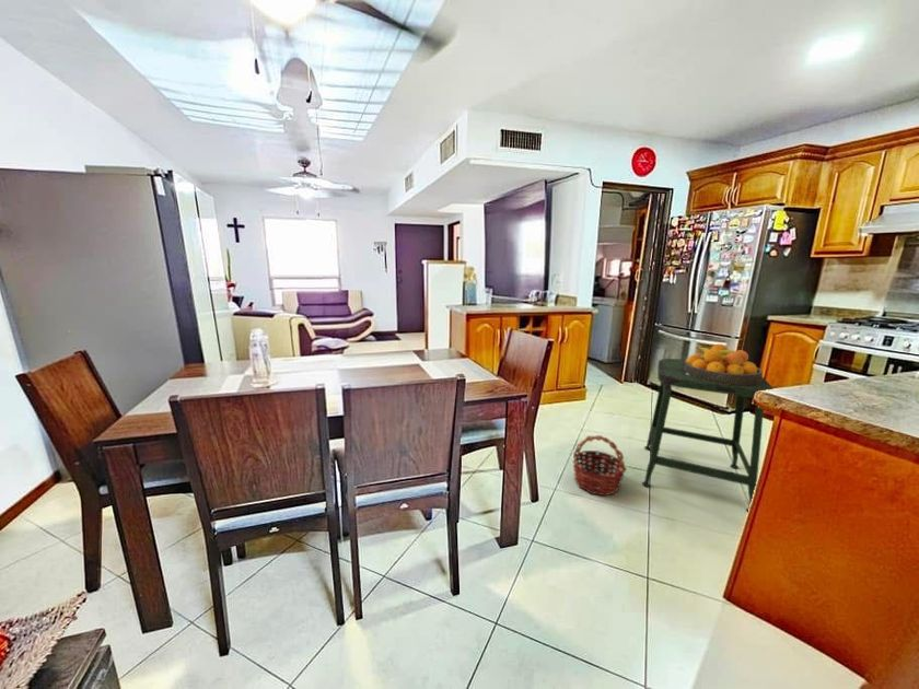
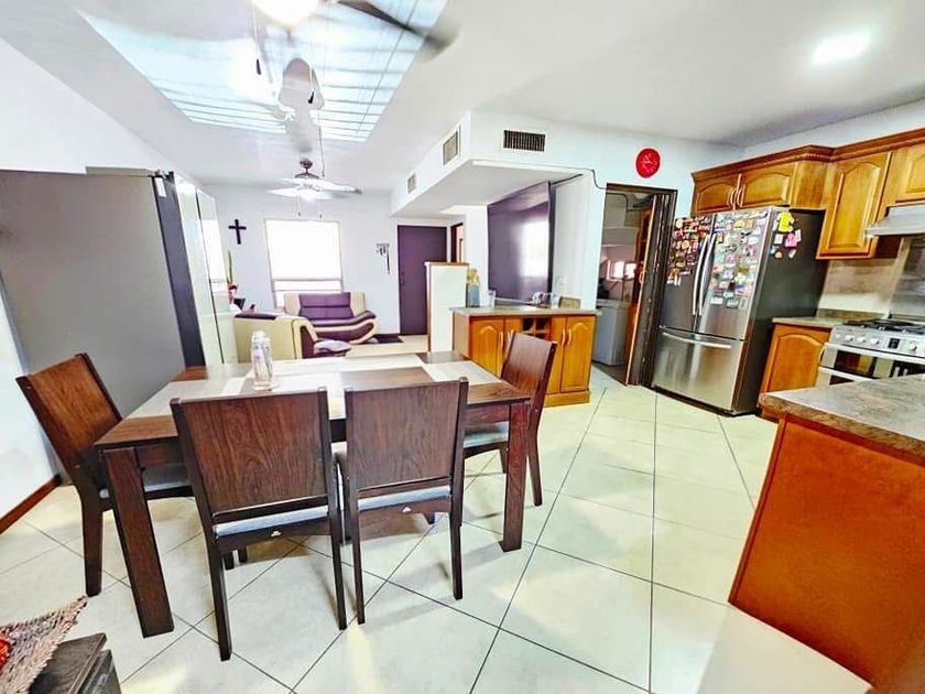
- fruit bowl [684,343,764,385]
- stool [641,358,773,513]
- basket [572,434,628,497]
